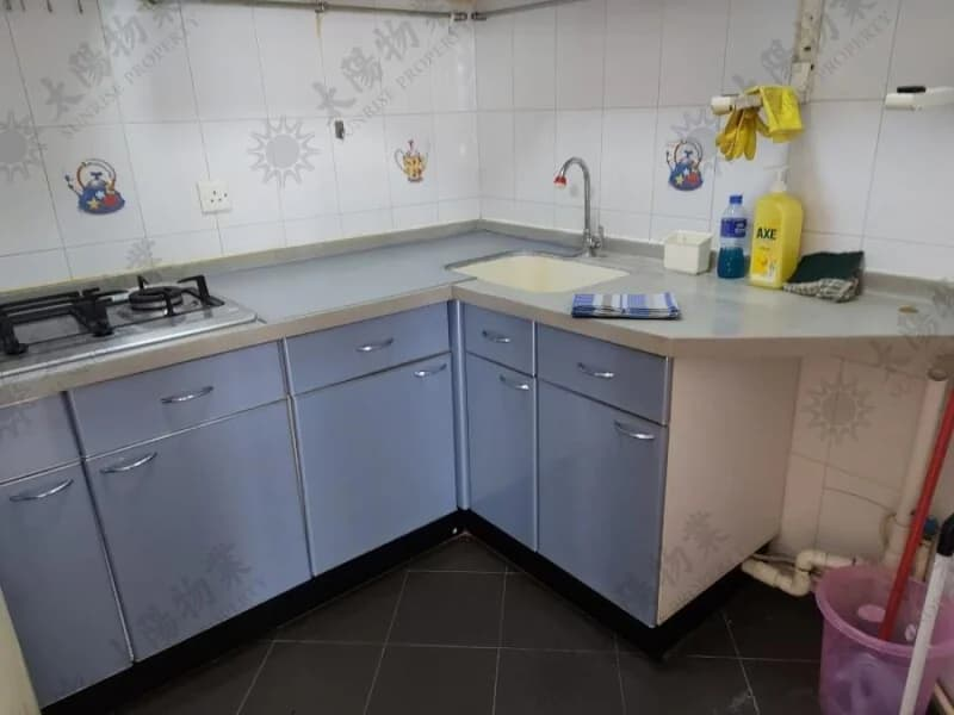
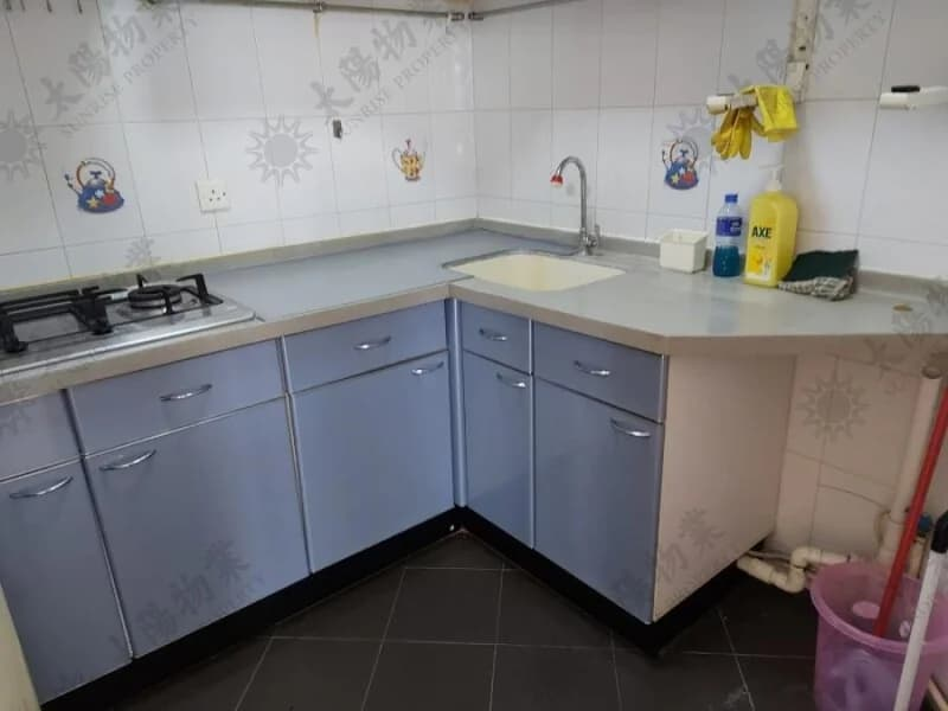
- dish towel [570,291,682,319]
